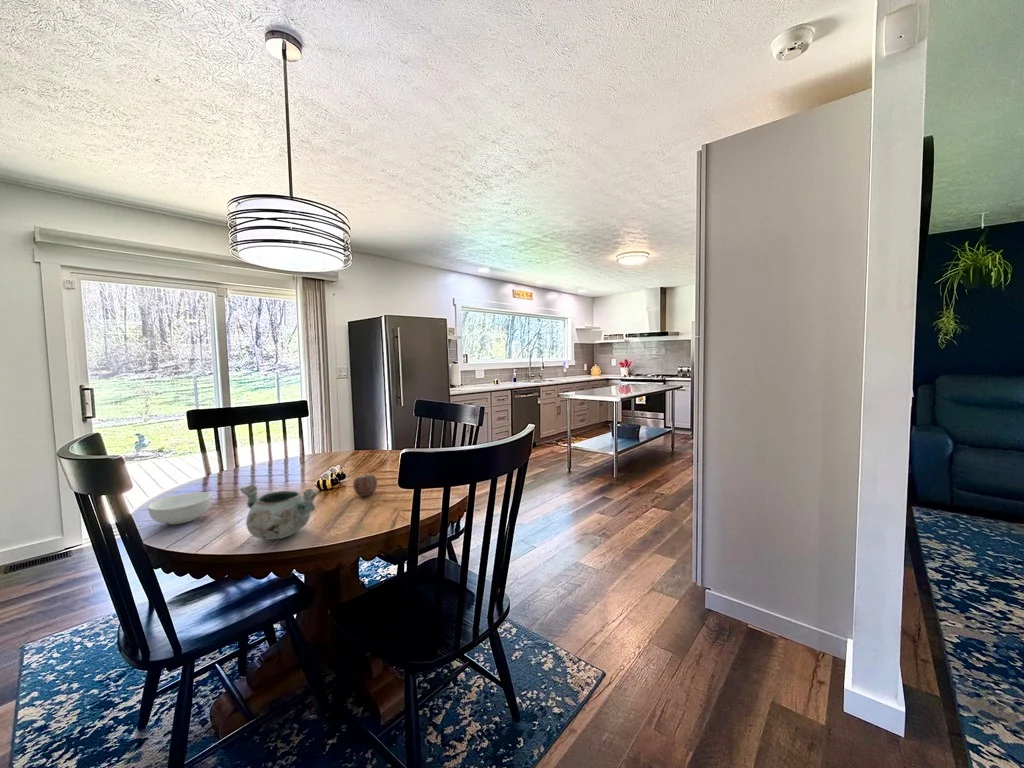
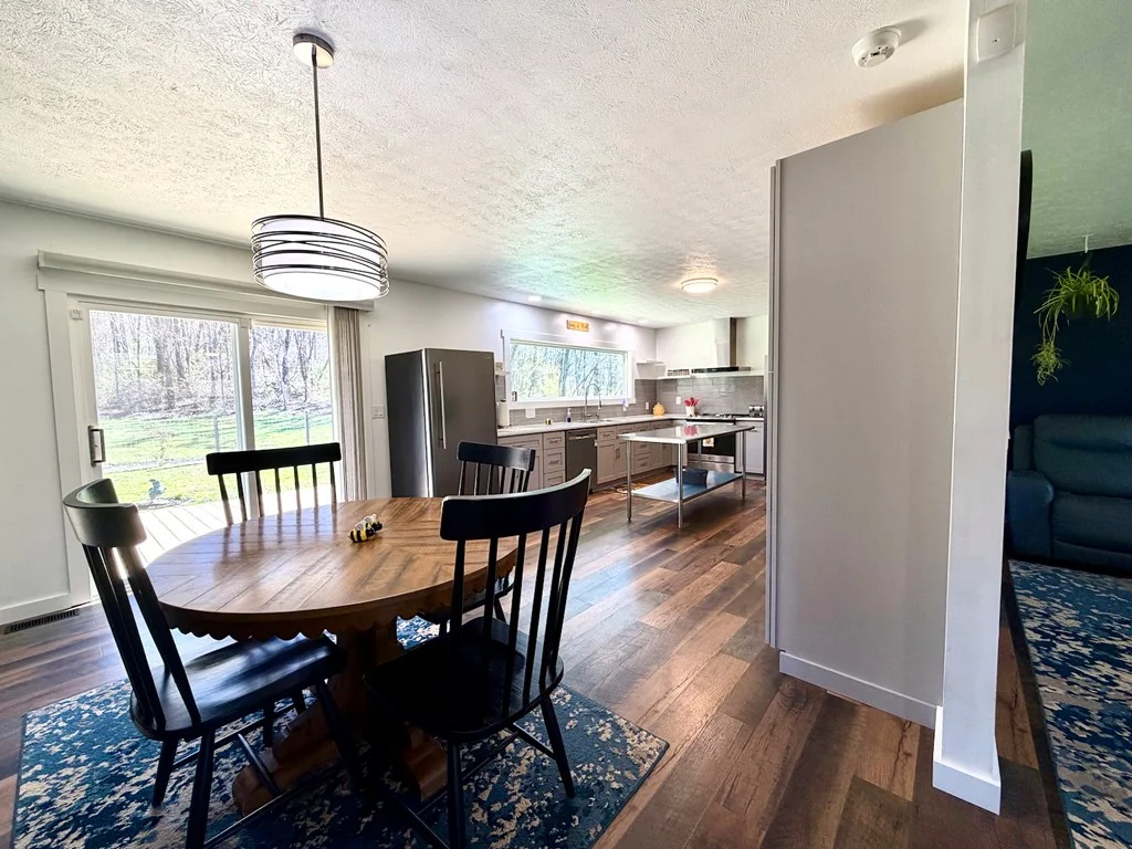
- decorative bowl [239,484,321,541]
- cereal bowl [147,491,213,525]
- apple [352,473,378,497]
